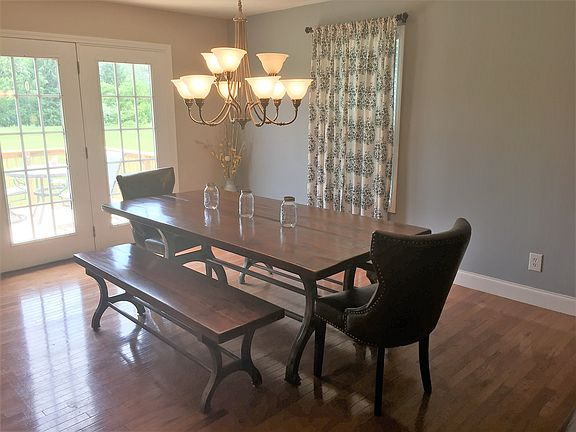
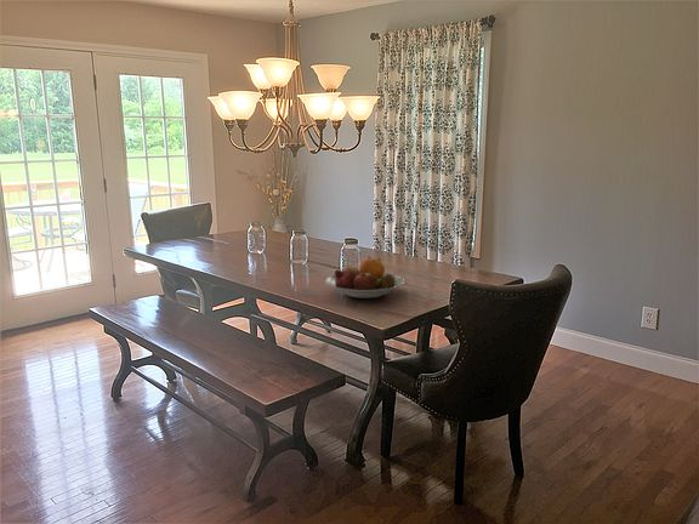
+ fruit bowl [324,256,405,300]
